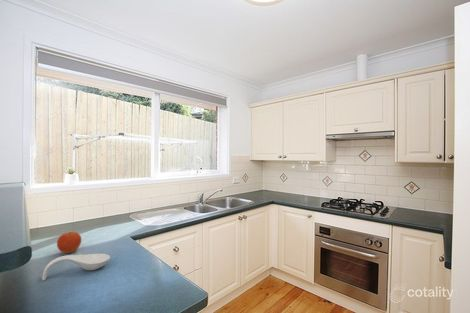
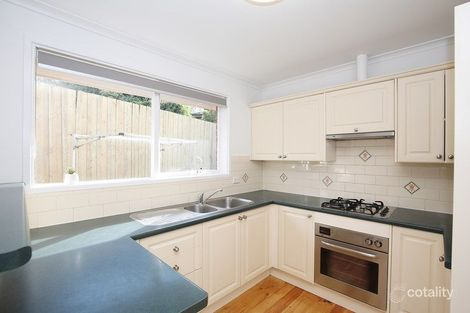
- fruit [56,231,82,254]
- spoon rest [41,253,111,282]
